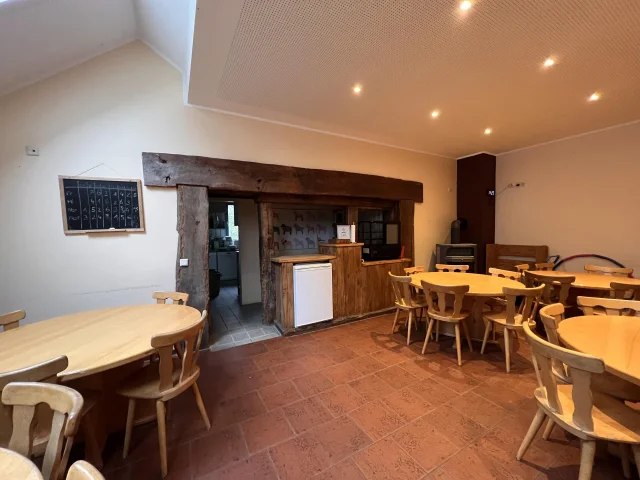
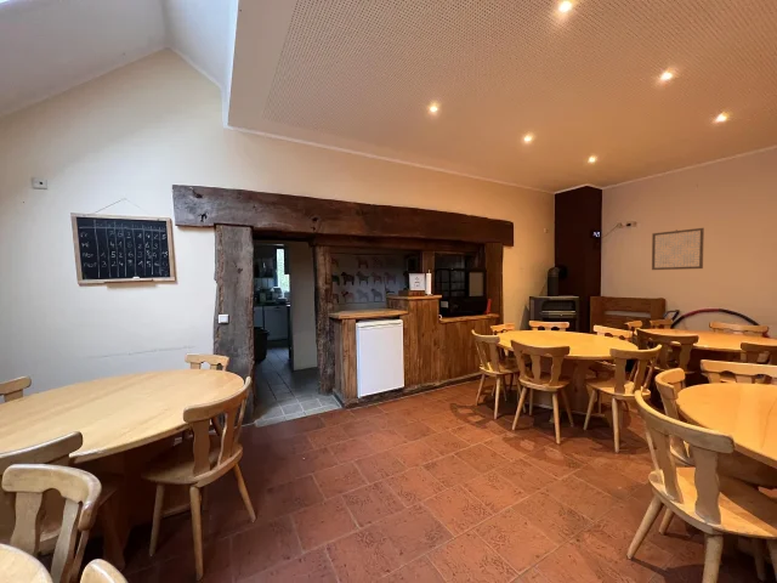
+ wall art [651,227,705,271]
